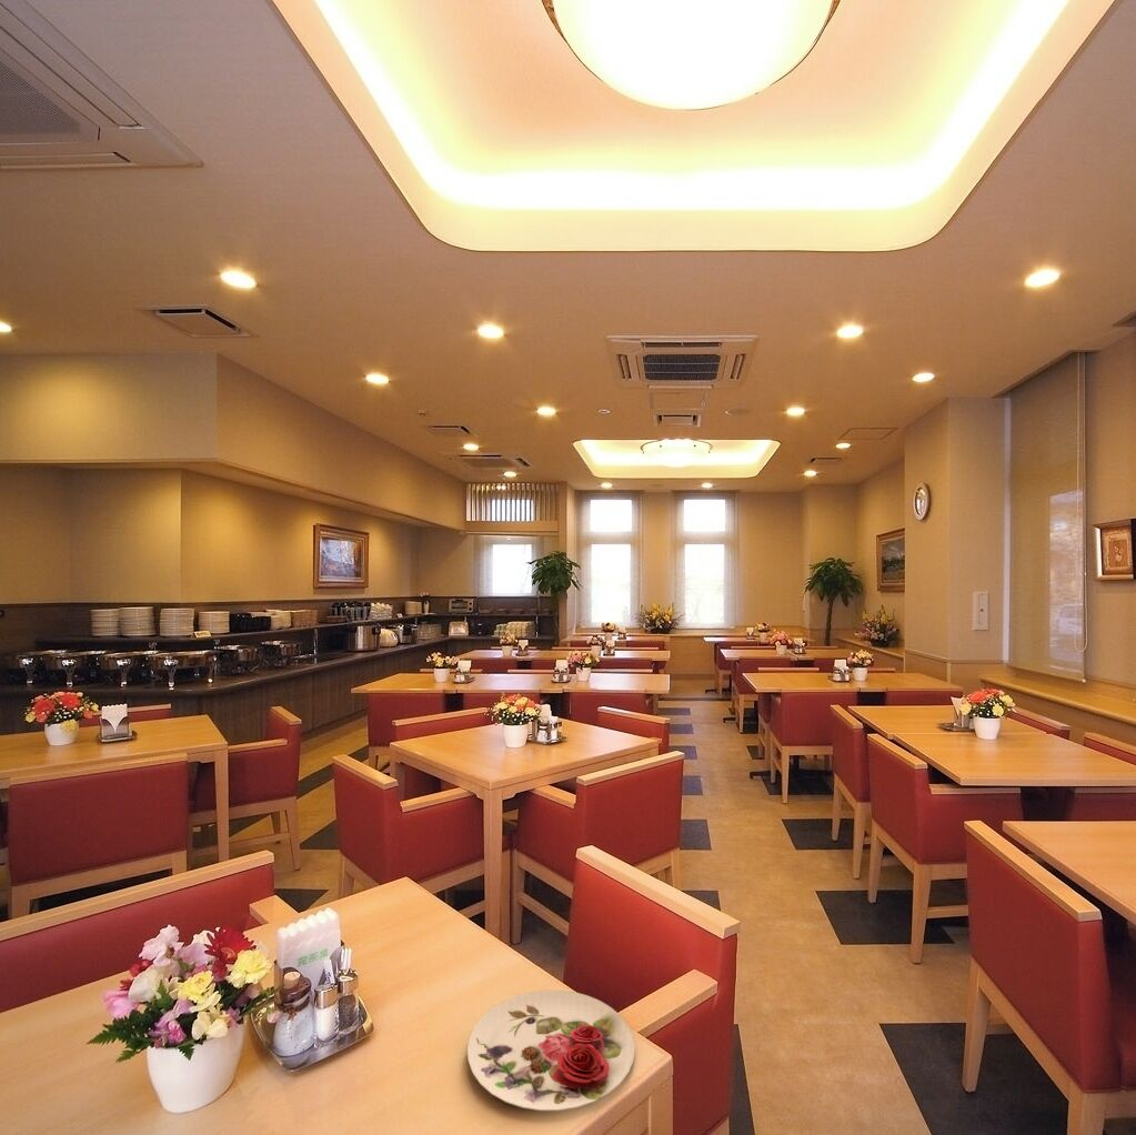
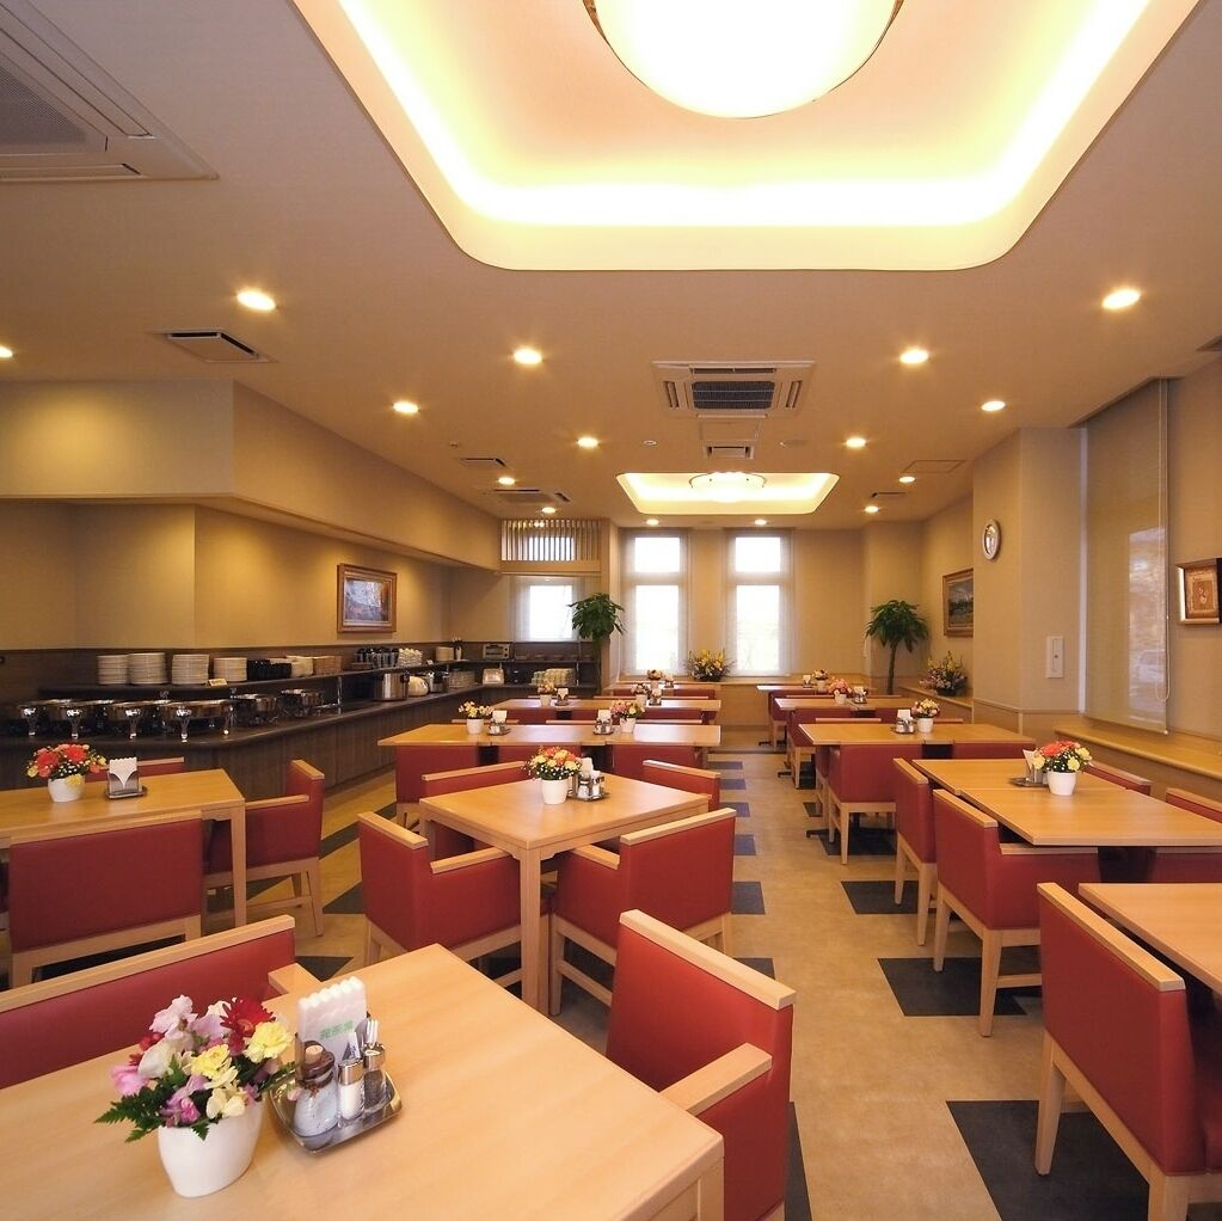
- plate [466,990,636,1112]
